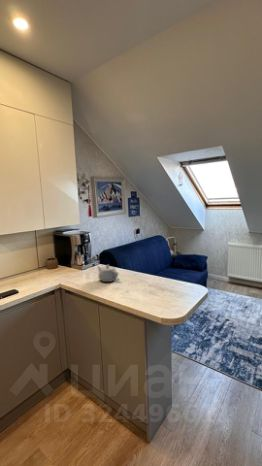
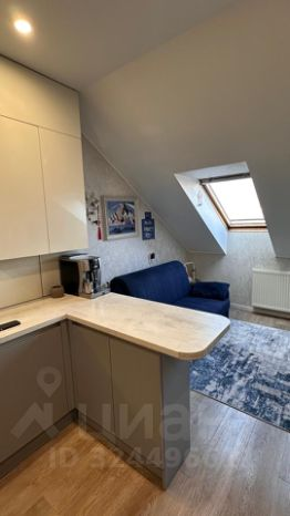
- teapot [96,264,119,283]
